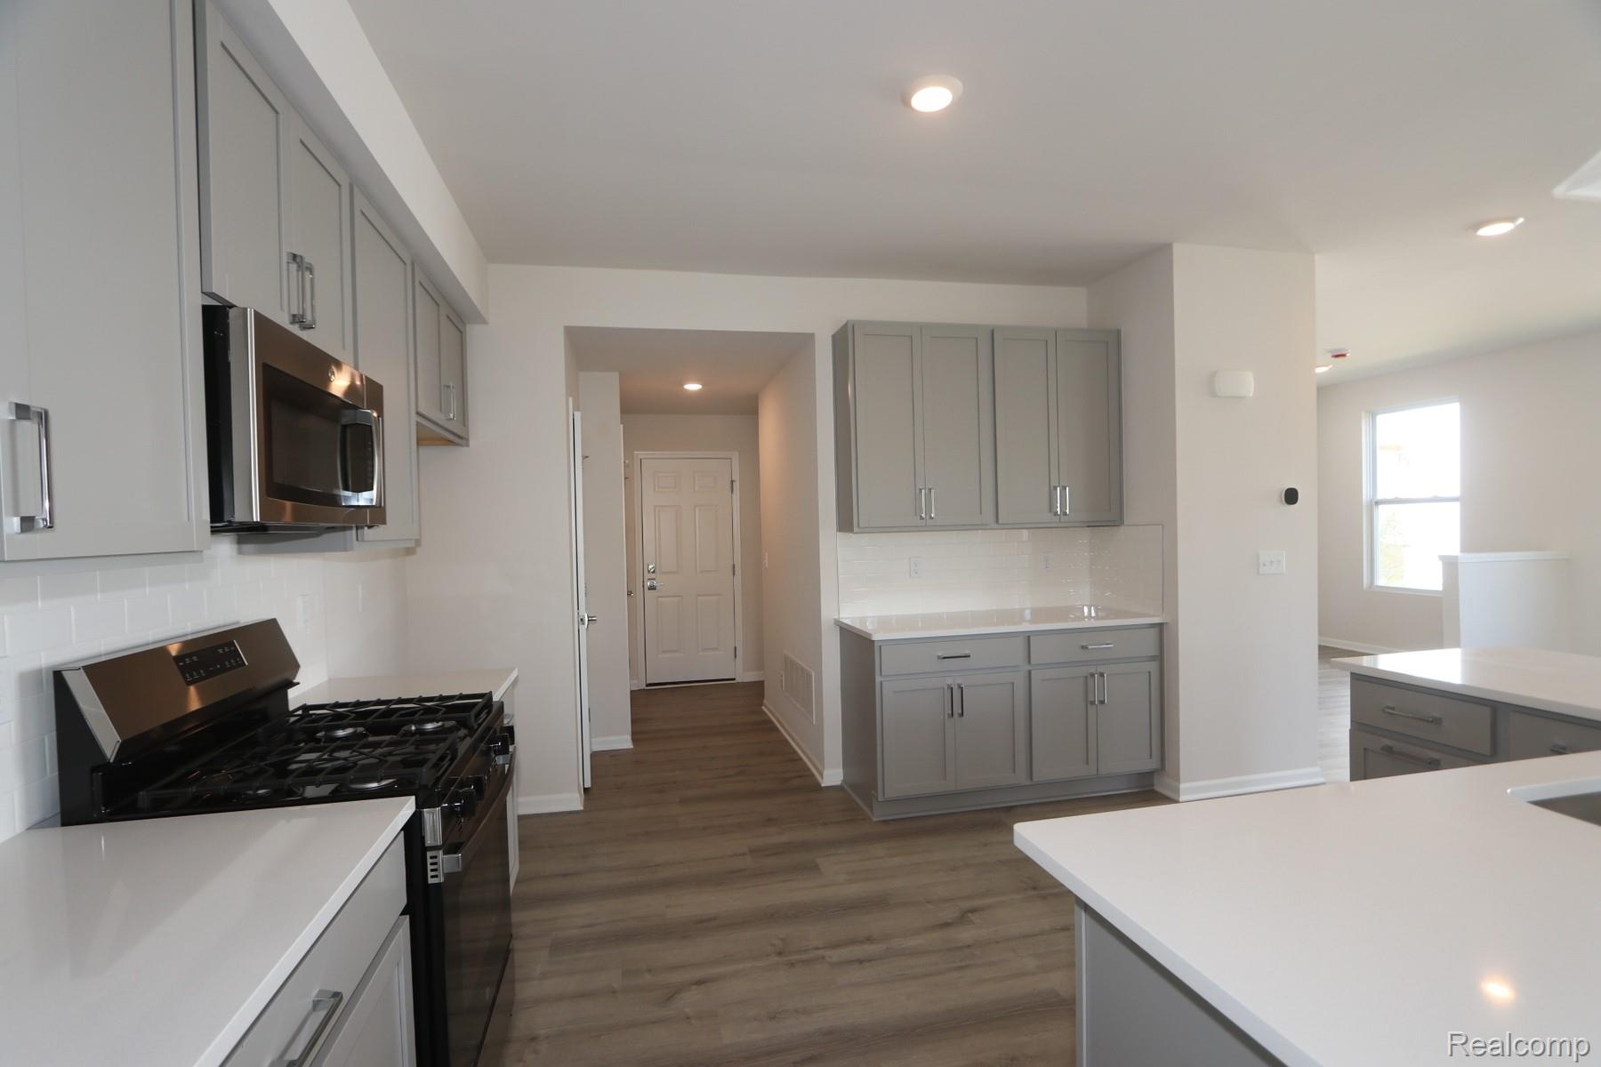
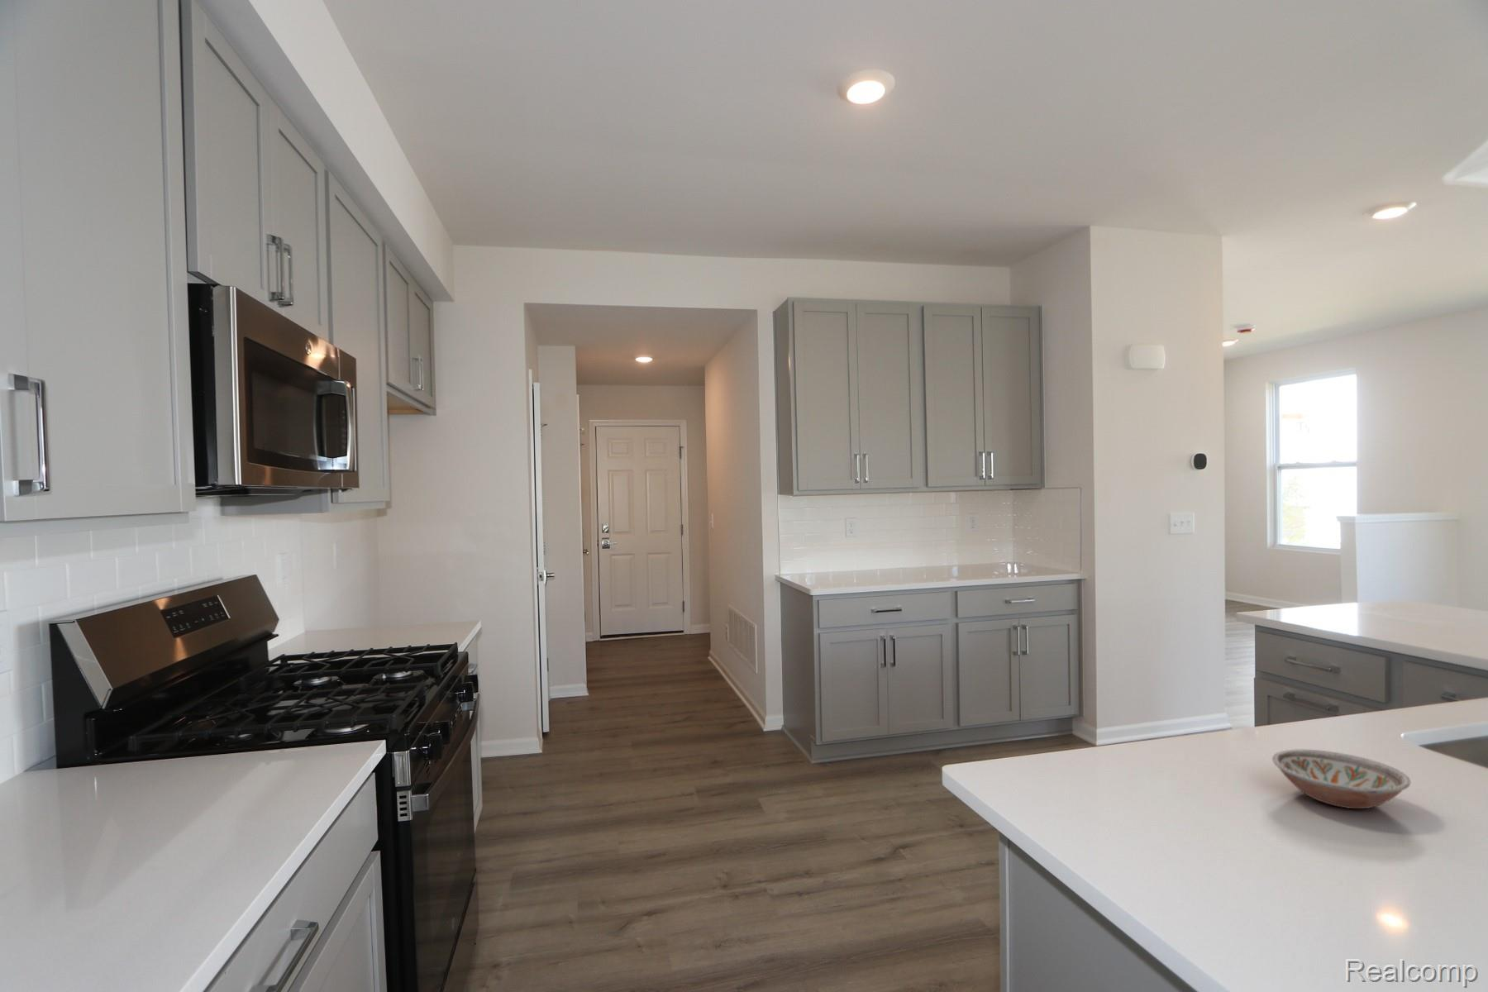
+ bowl [1271,748,1412,809]
